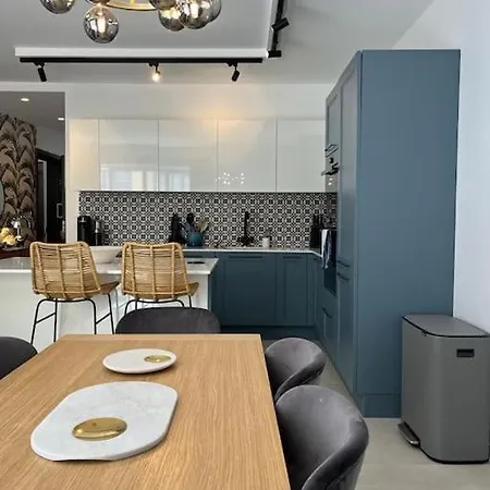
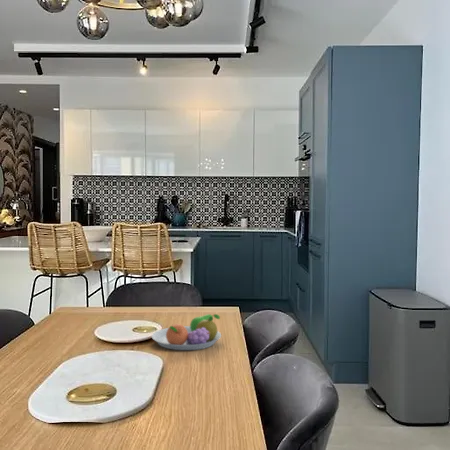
+ fruit bowl [151,313,222,351]
